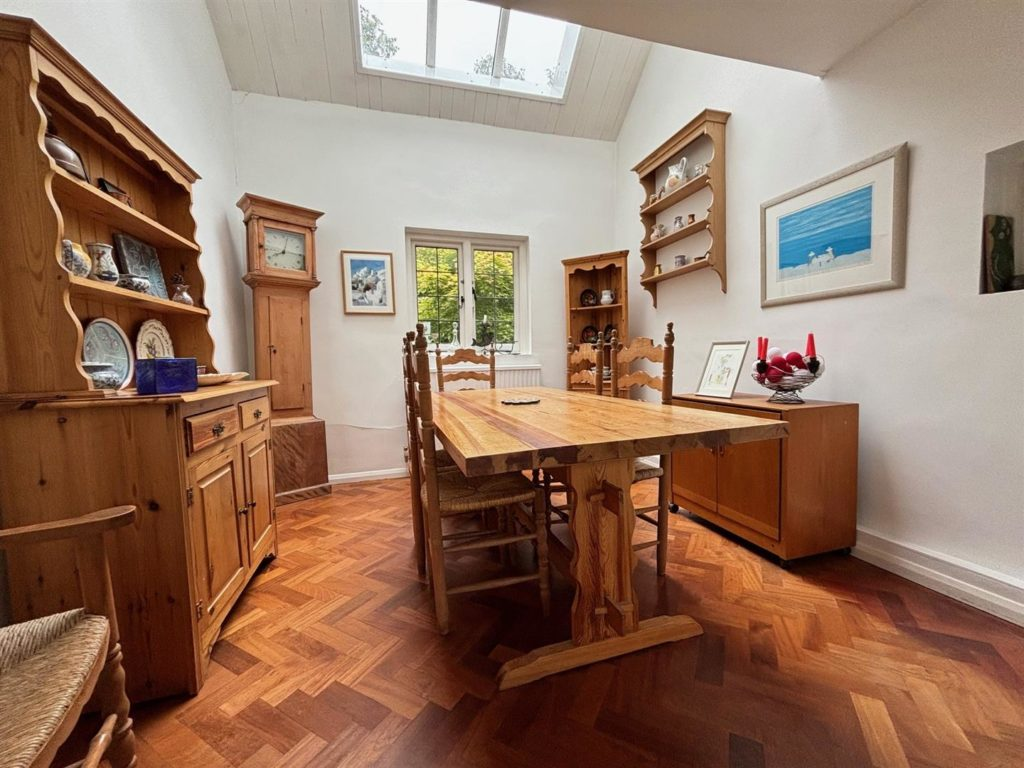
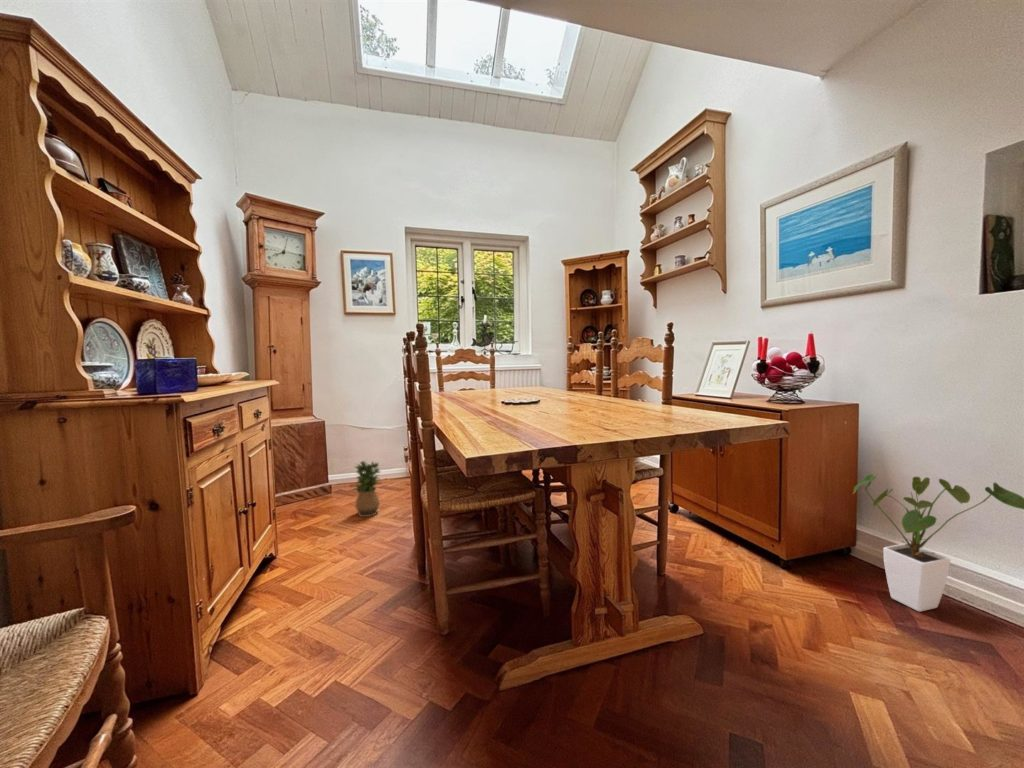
+ house plant [853,473,1024,613]
+ potted plant [352,459,382,518]
